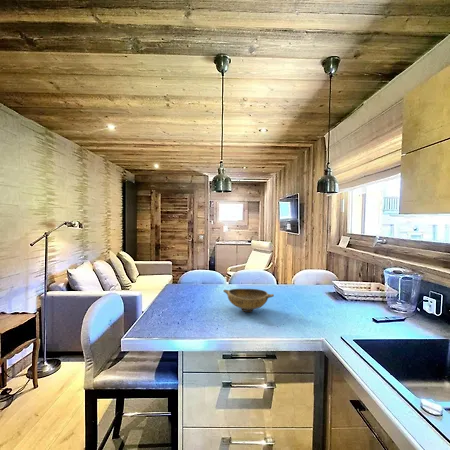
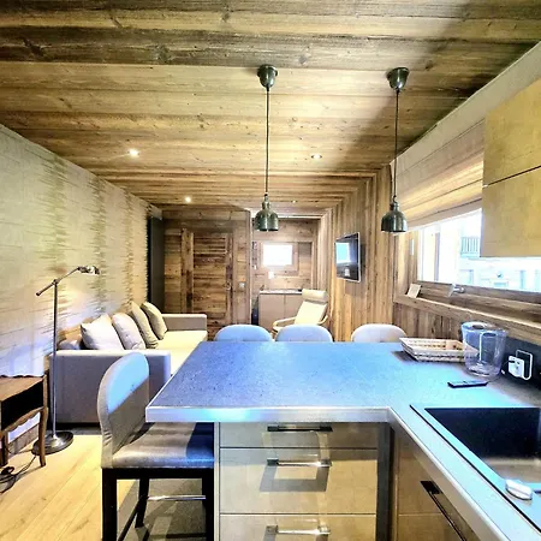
- bowl [222,288,275,313]
